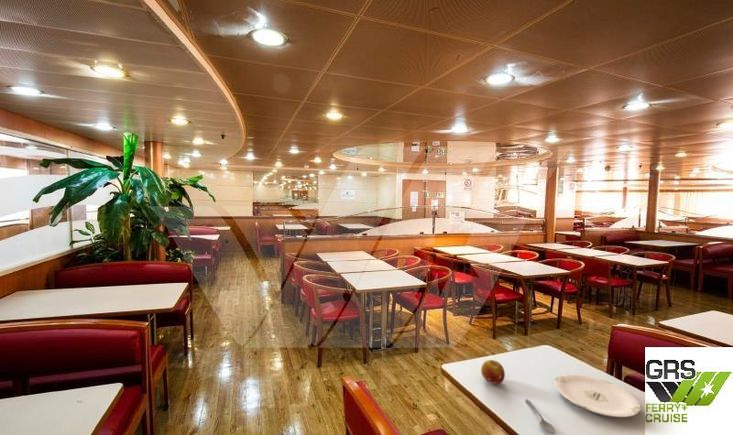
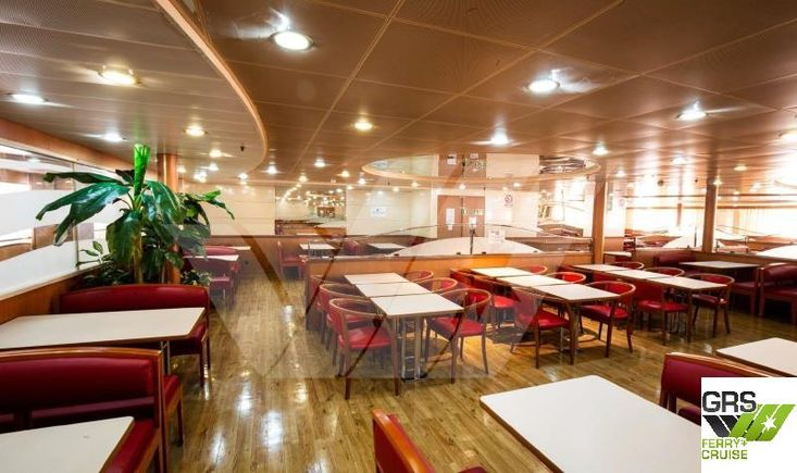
- spoon [524,398,556,434]
- plate [553,373,642,418]
- fruit [480,359,506,385]
